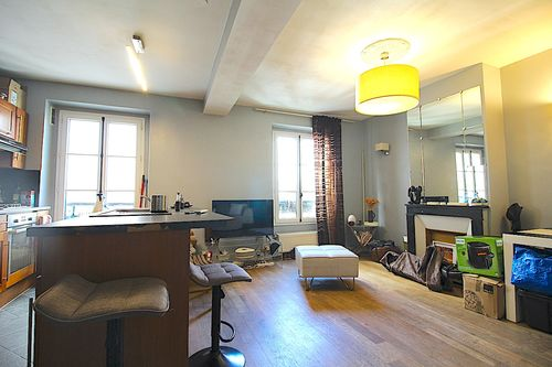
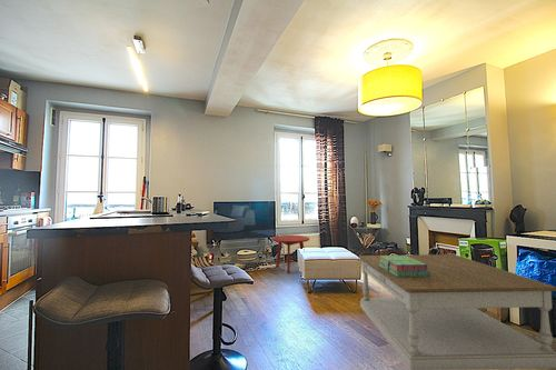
+ side table [270,234,310,274]
+ stack of books [378,254,429,277]
+ coffee table [358,253,556,370]
